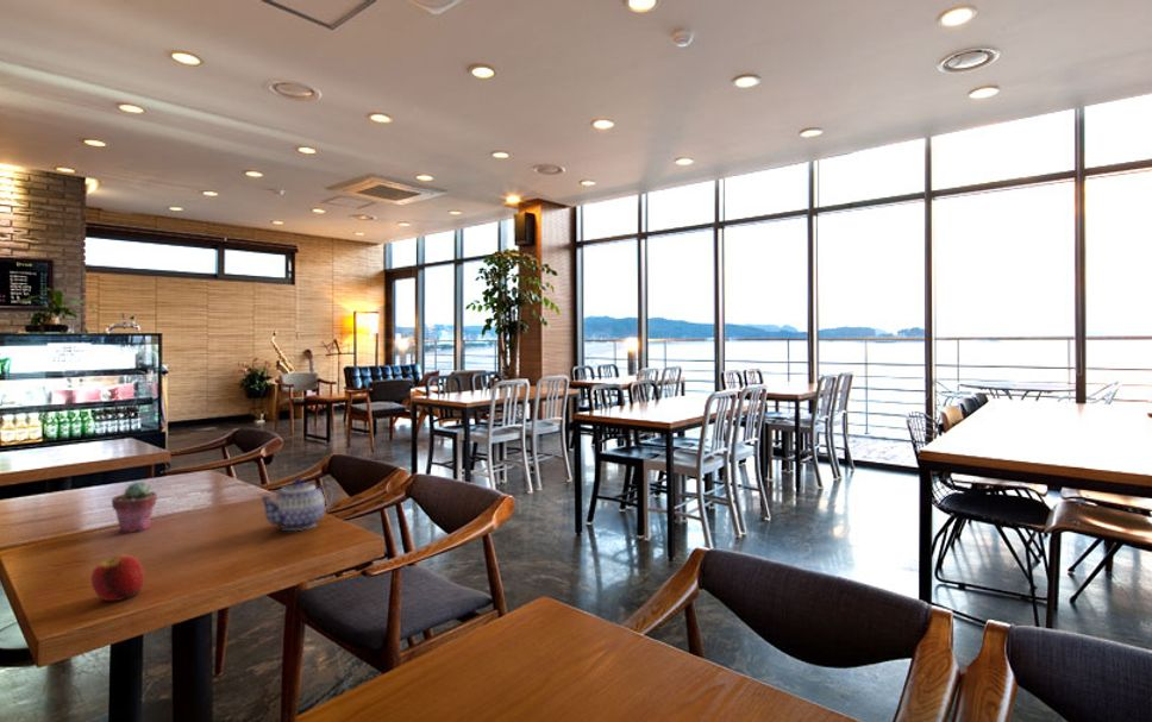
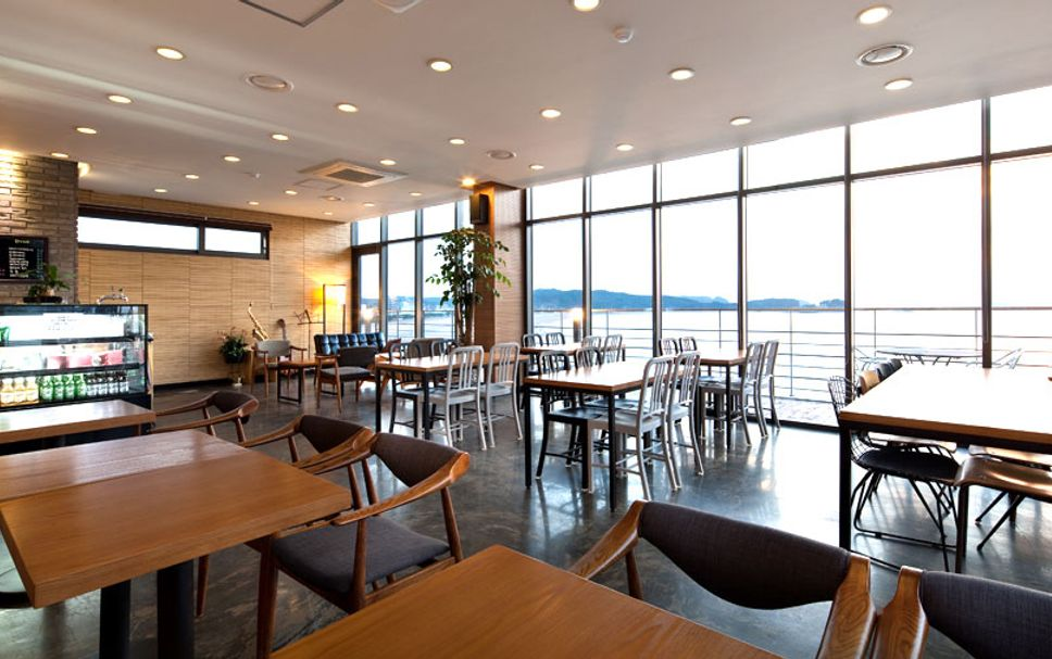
- potted succulent [111,481,158,534]
- fruit [90,554,145,602]
- teapot [258,477,337,532]
